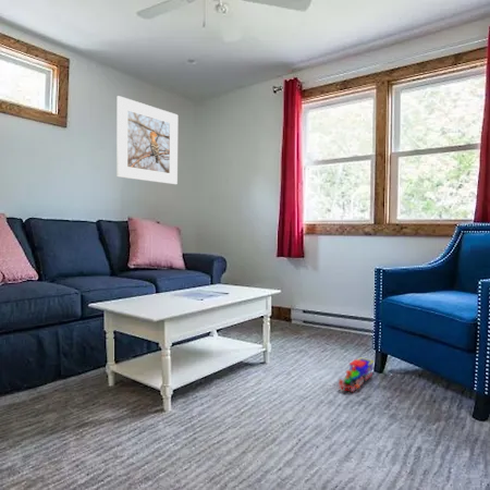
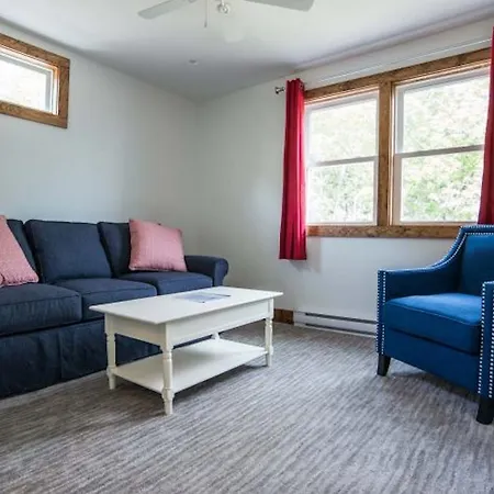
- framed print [115,95,179,185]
- toy train [336,357,375,393]
